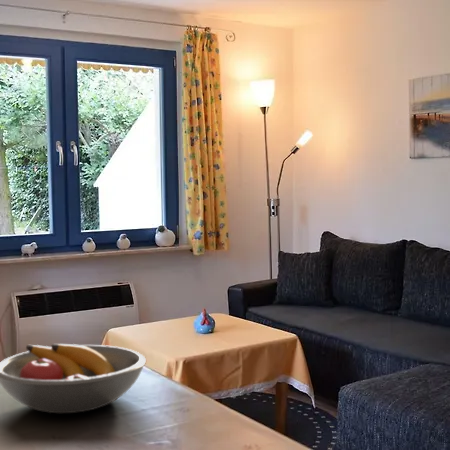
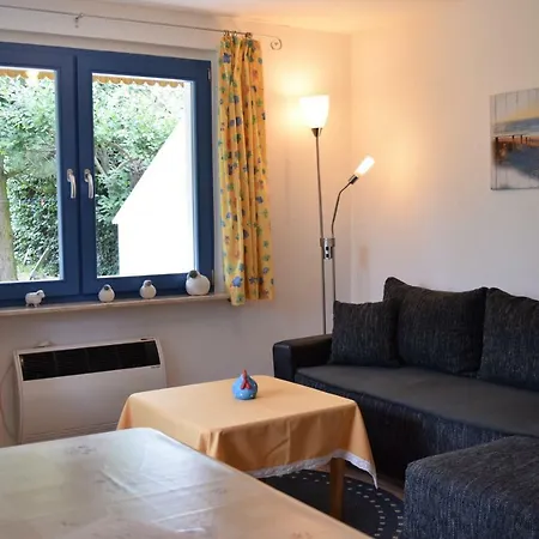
- fruit bowl [0,343,147,414]
